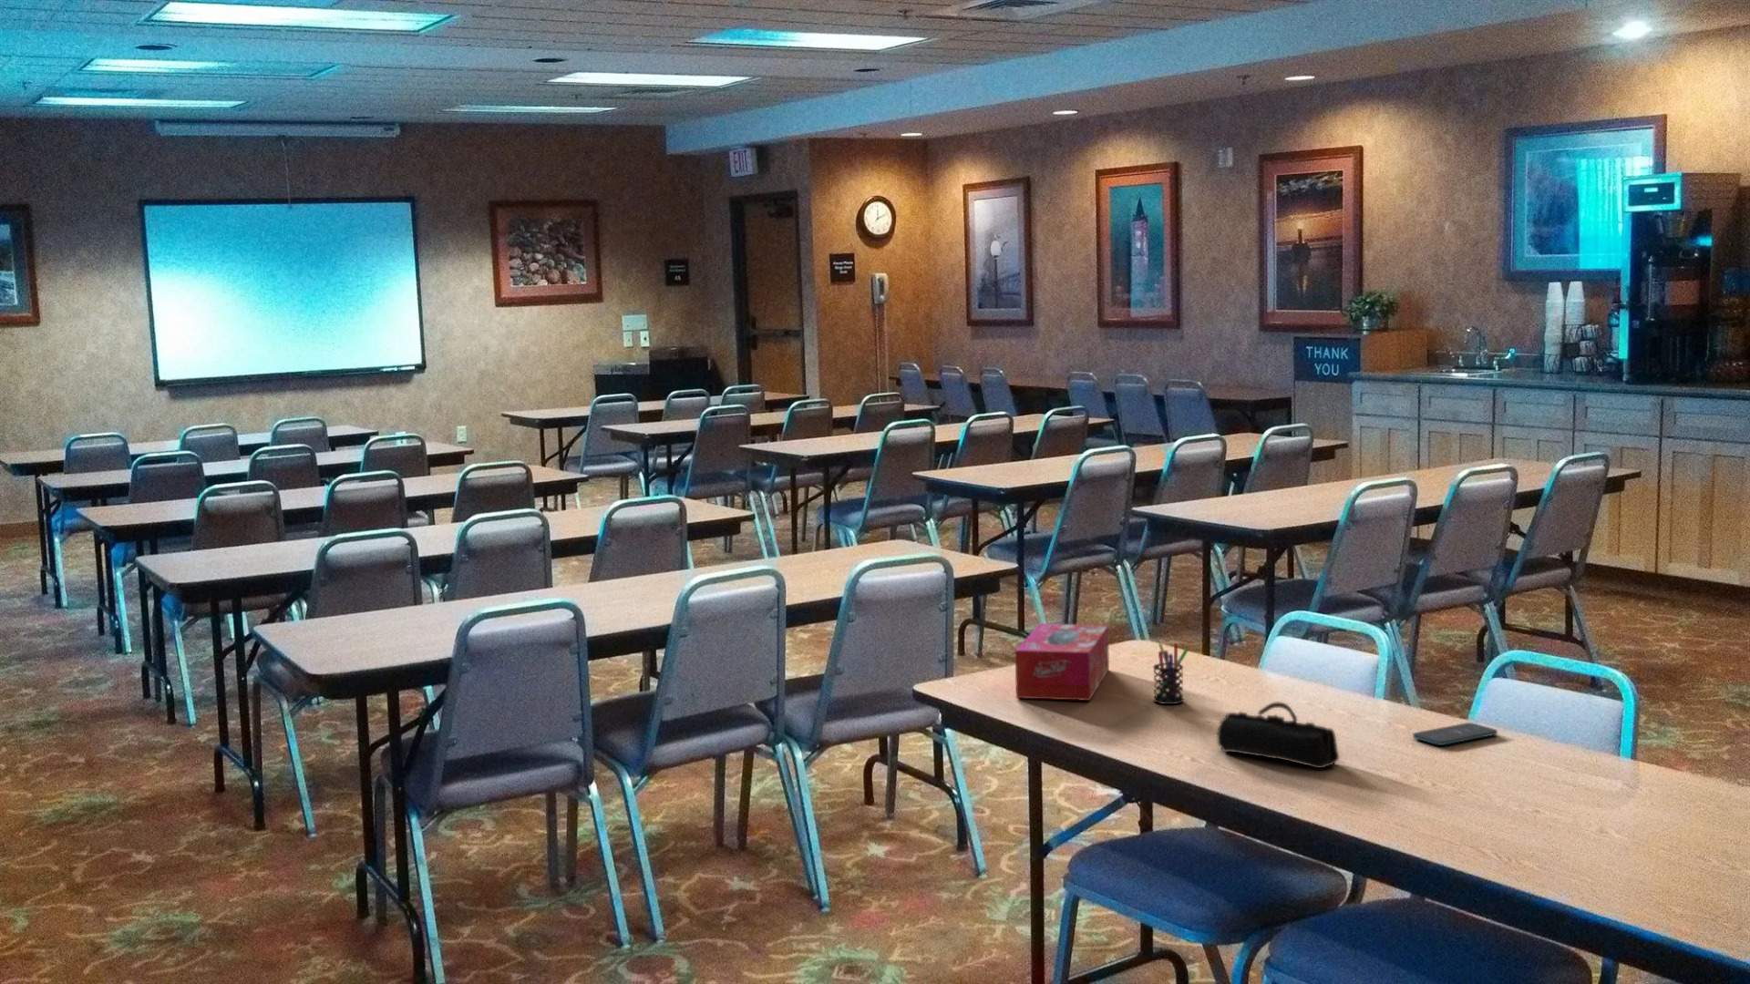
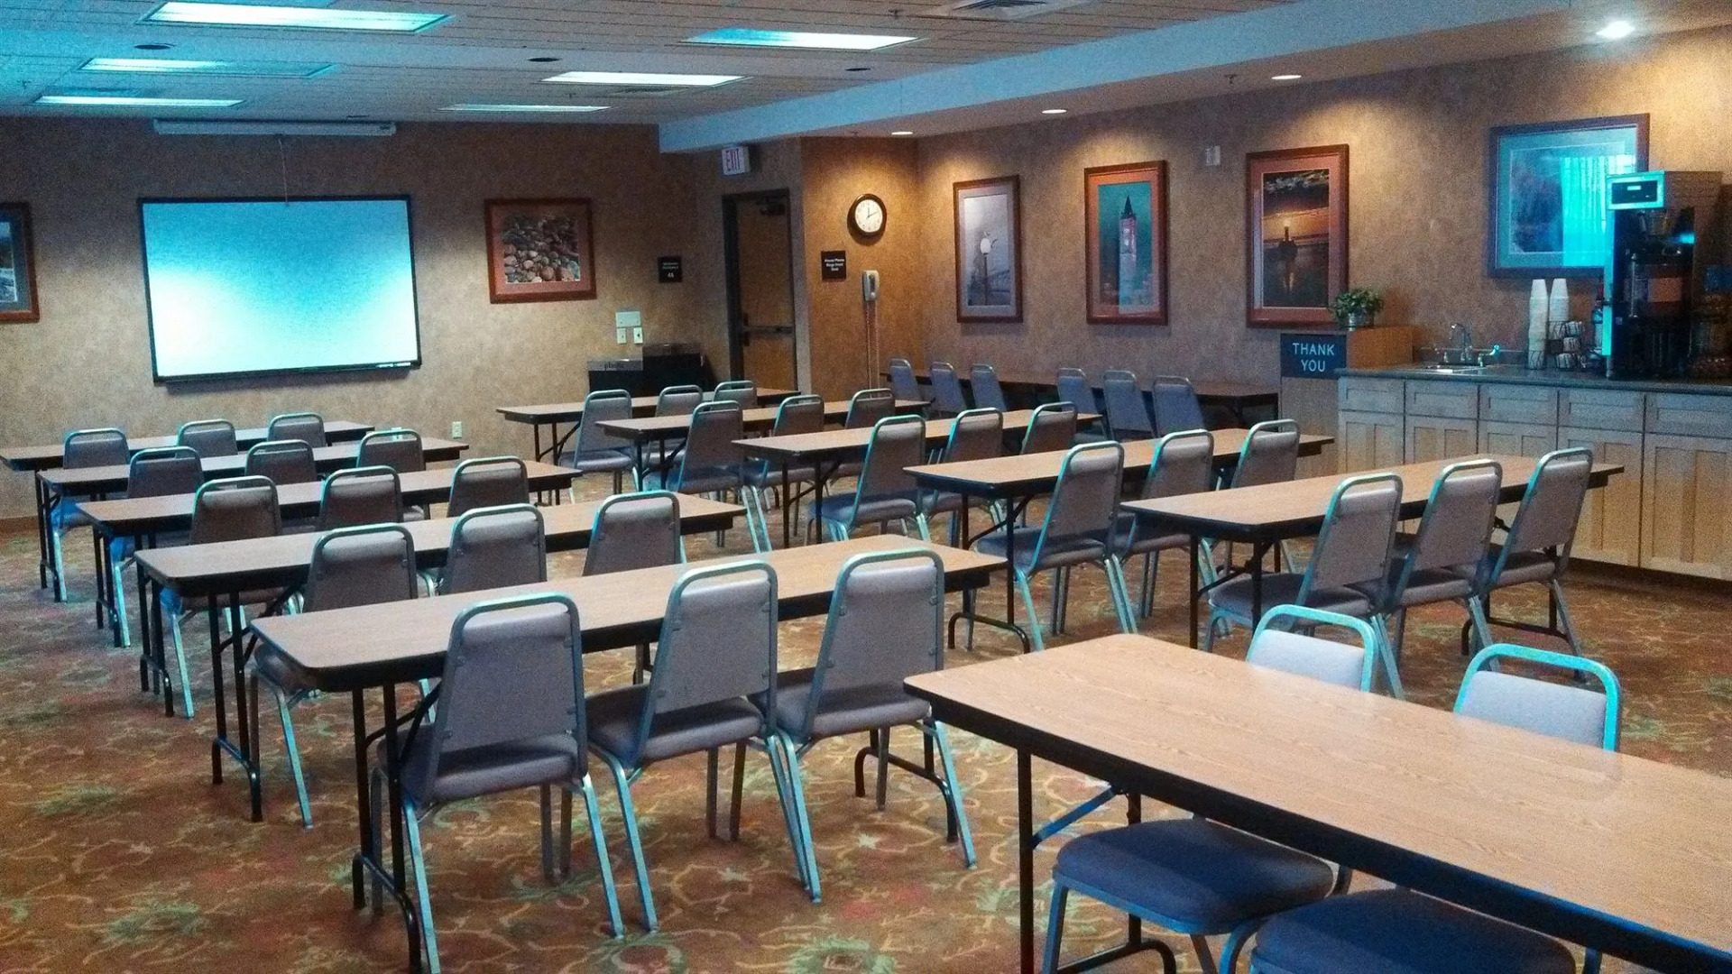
- pen holder [1153,643,1190,705]
- smartphone [1412,722,1499,746]
- tissue box [1014,622,1111,702]
- pencil case [1216,702,1340,769]
